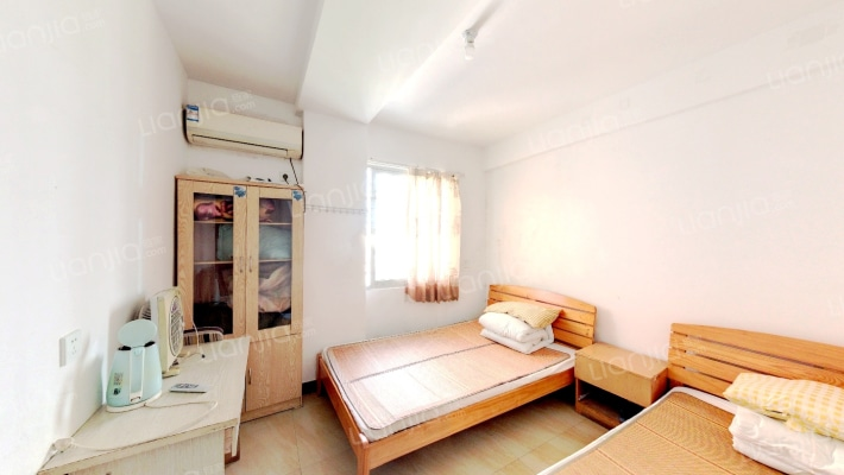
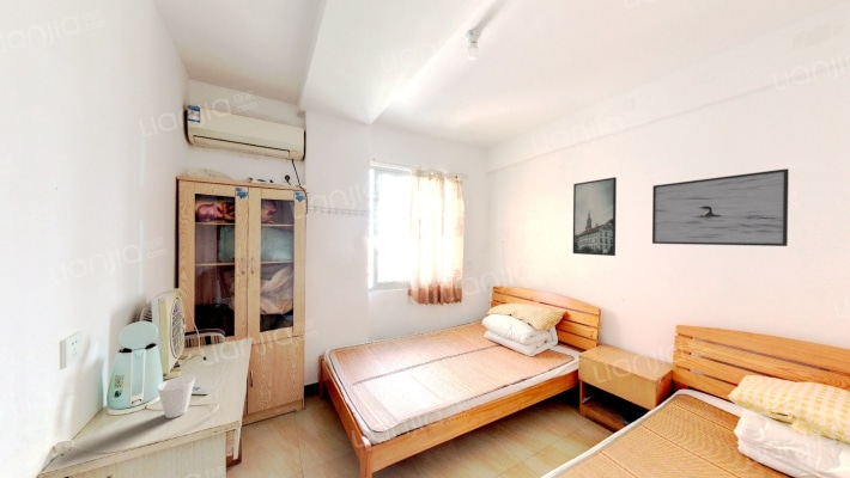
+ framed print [651,167,790,247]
+ cup [156,375,196,419]
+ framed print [572,176,618,257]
